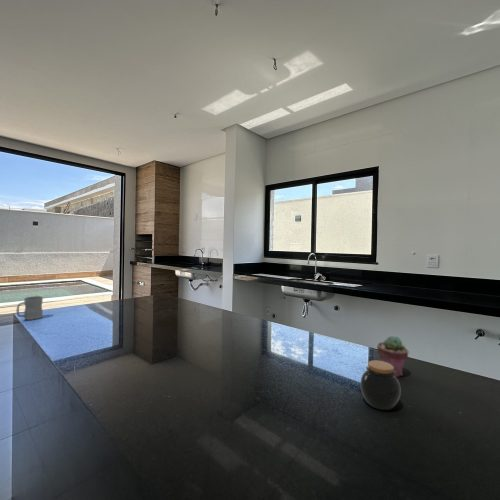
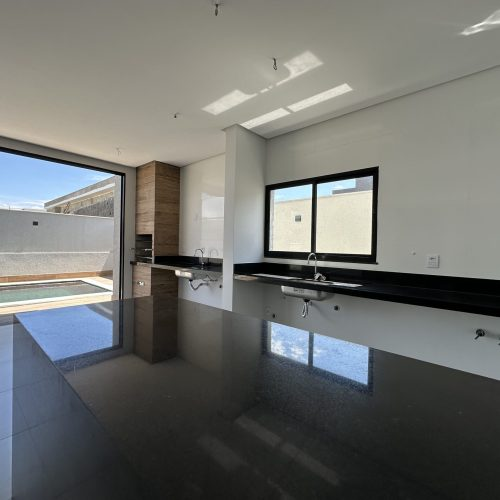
- mug [16,295,44,321]
- jar [360,359,402,411]
- potted succulent [376,335,409,378]
